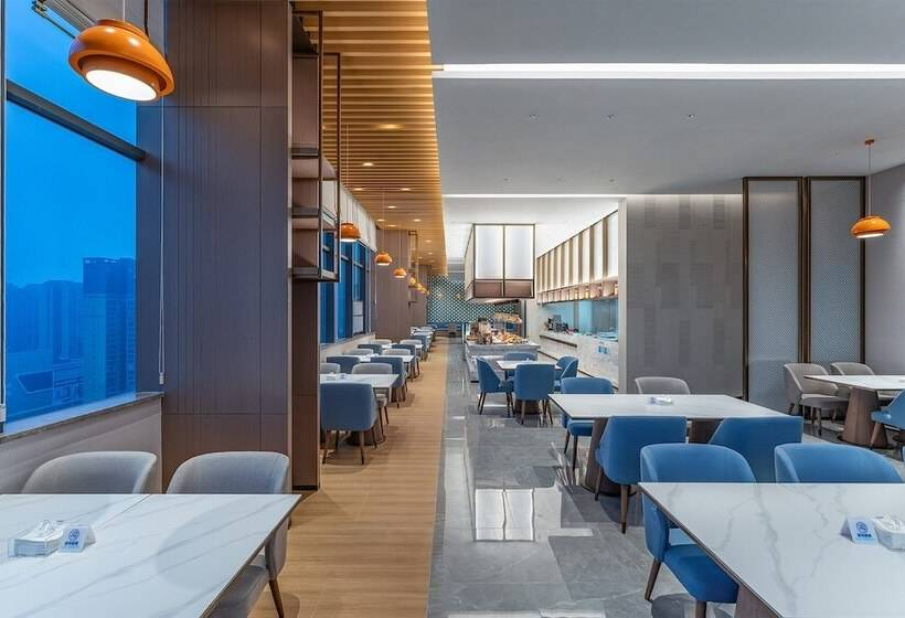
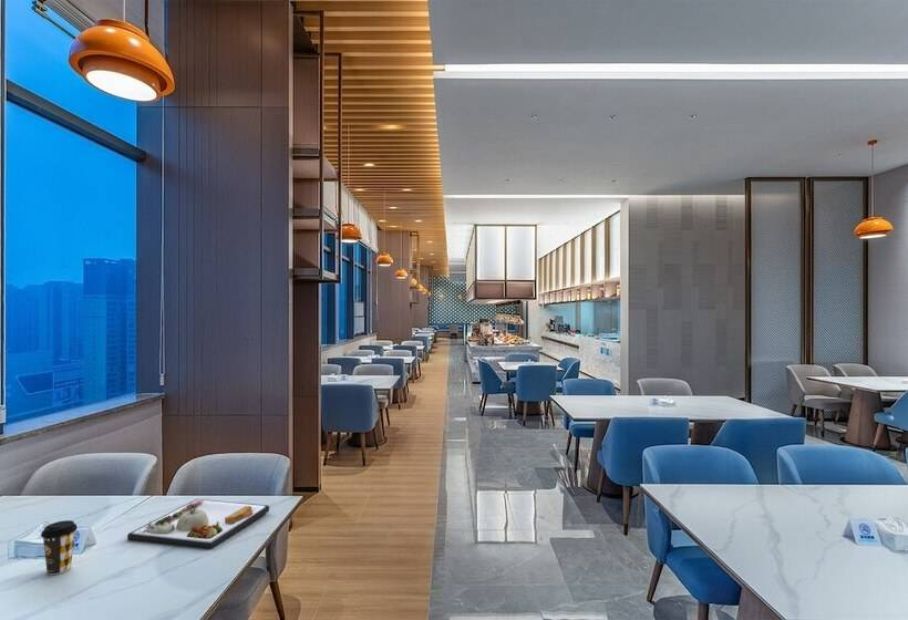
+ dinner plate [126,498,270,550]
+ coffee cup [40,519,79,576]
